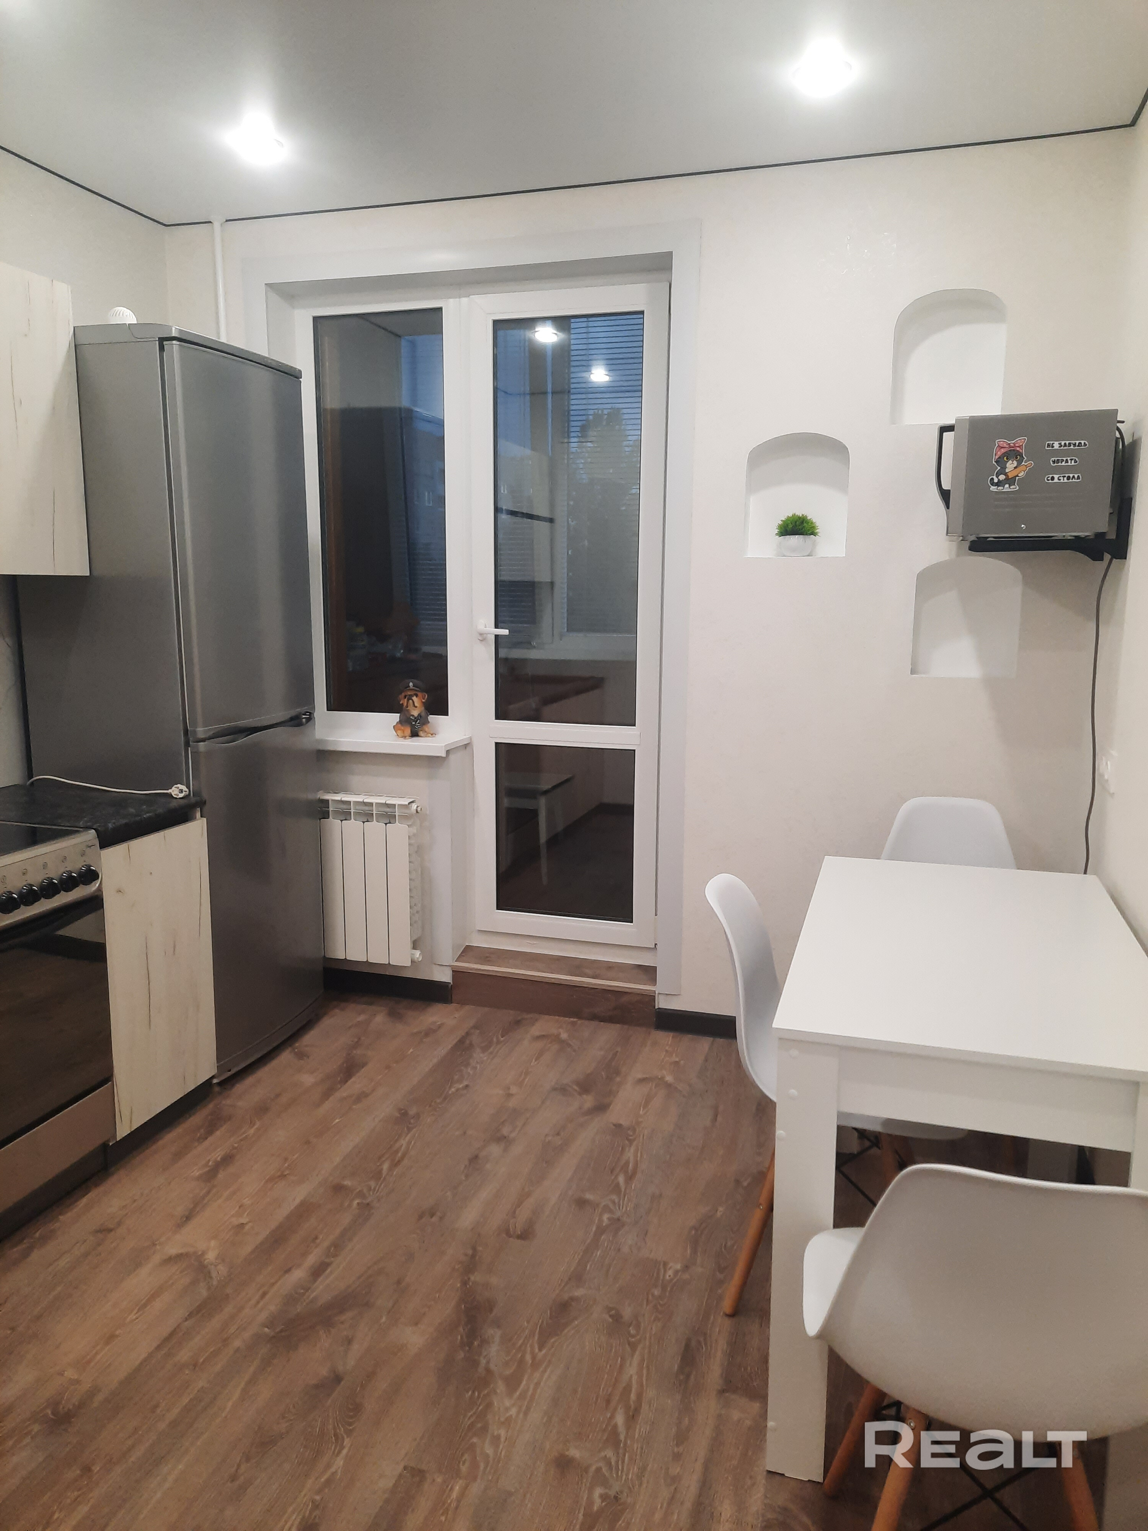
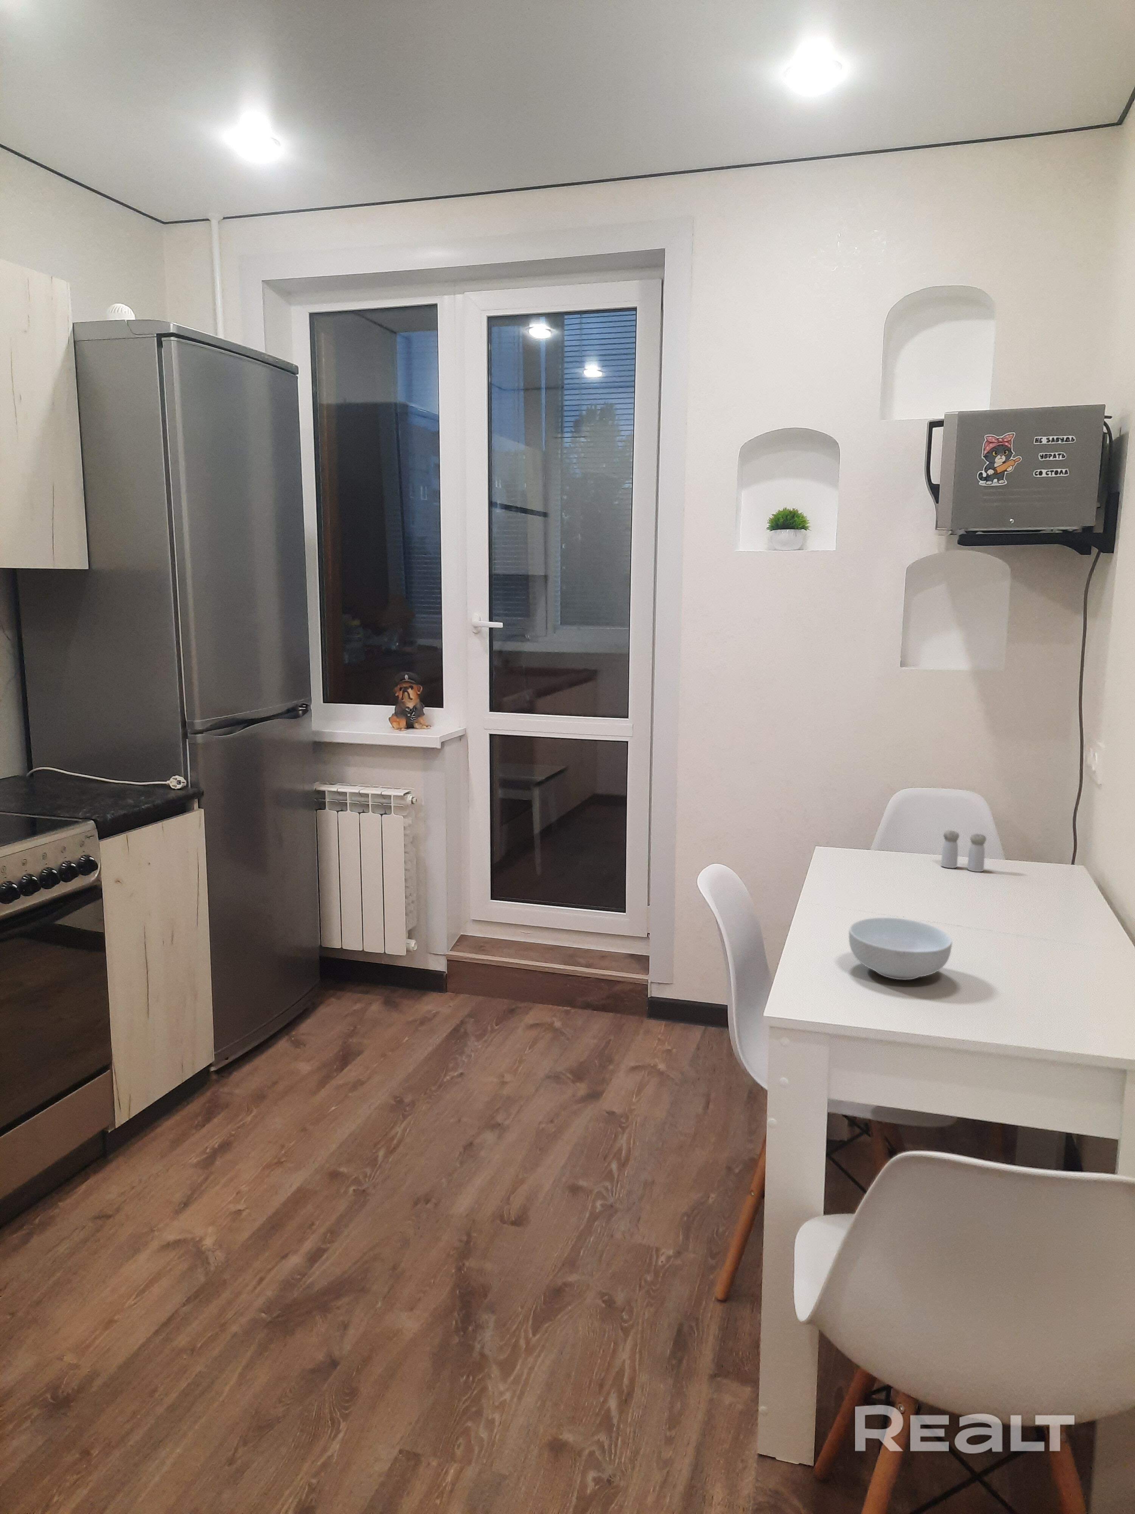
+ cereal bowl [849,917,953,980]
+ salt and pepper shaker [941,830,987,873]
